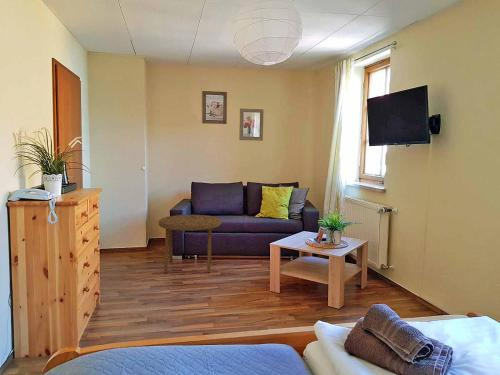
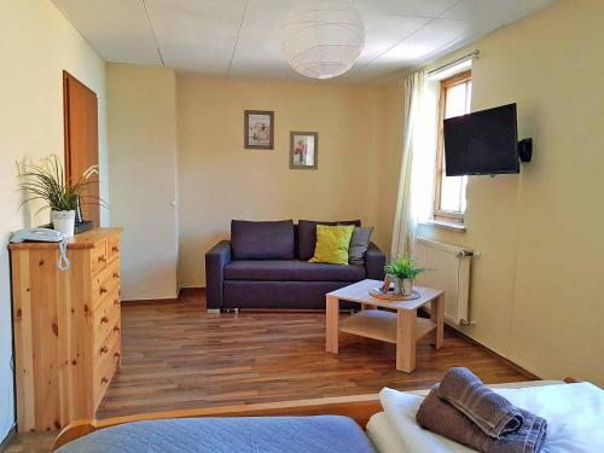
- side table [158,214,222,274]
